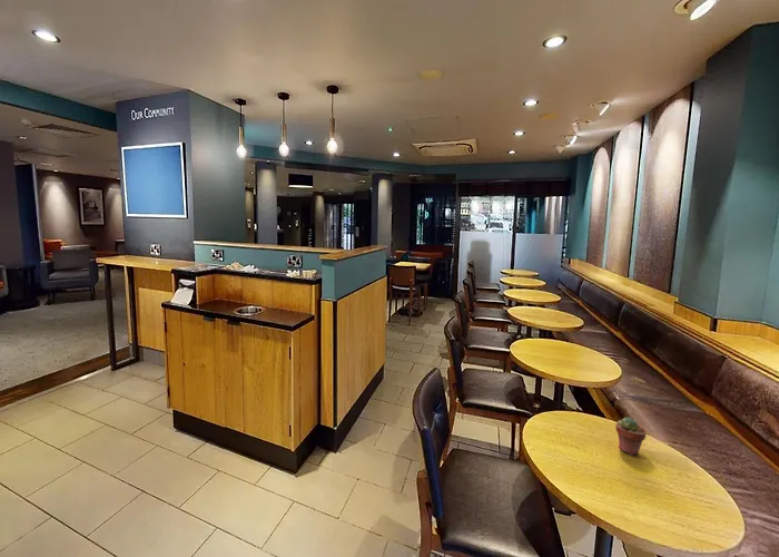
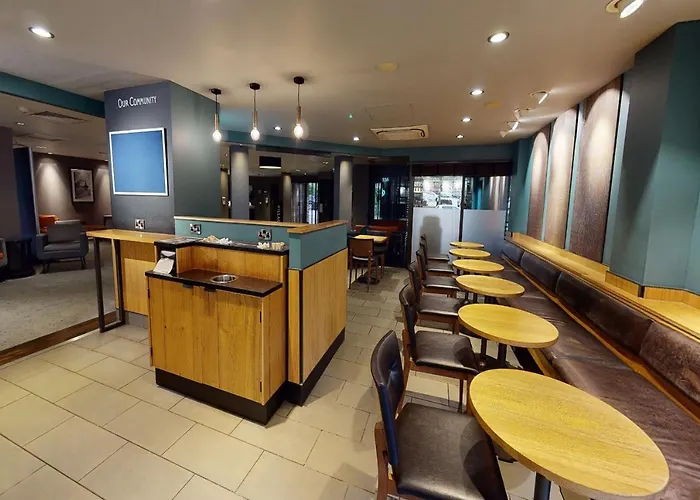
- potted succulent [614,416,648,457]
